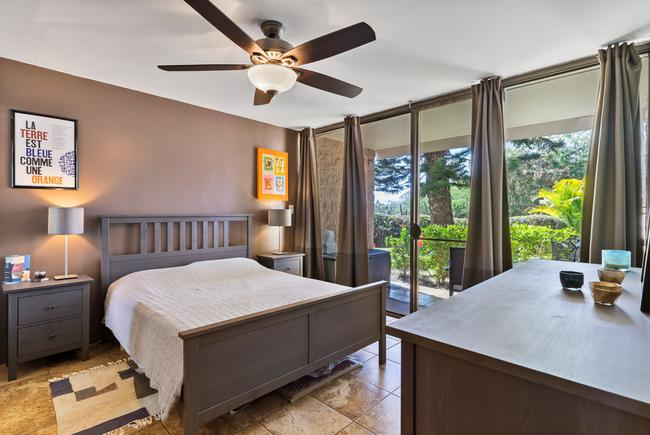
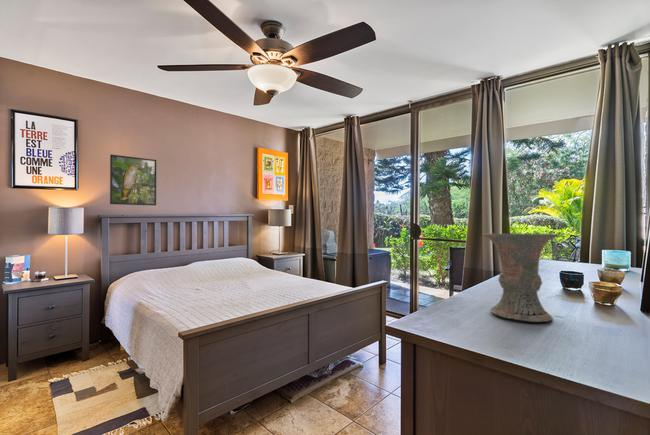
+ vase [482,232,559,323]
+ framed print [109,153,157,206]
